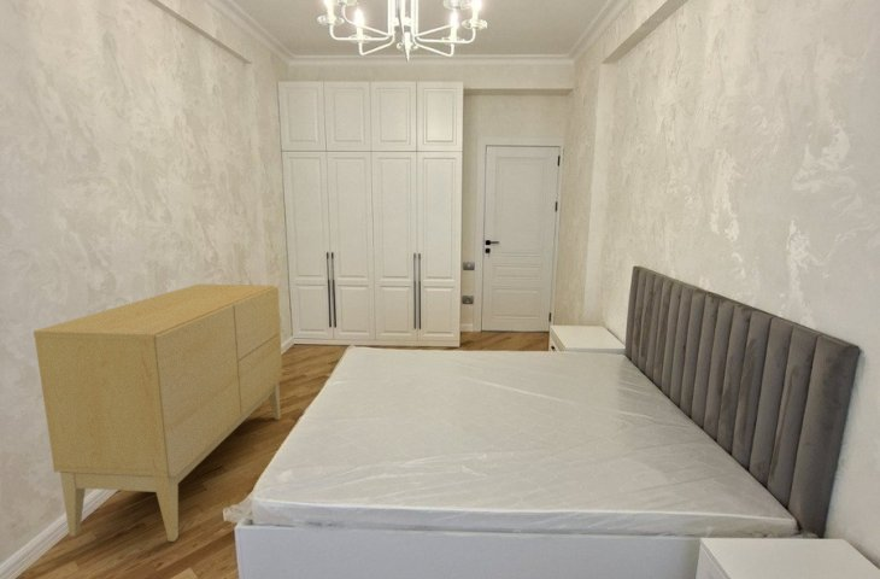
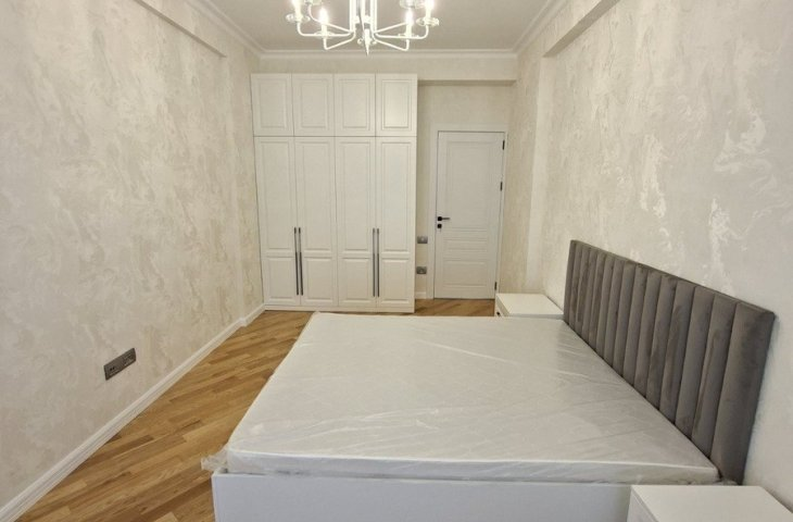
- sideboard [33,283,283,543]
